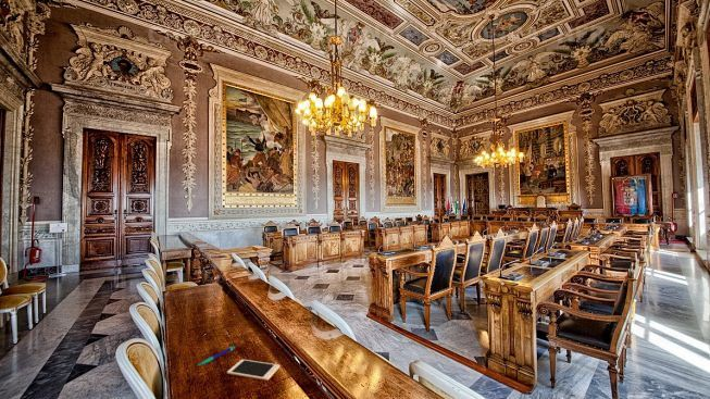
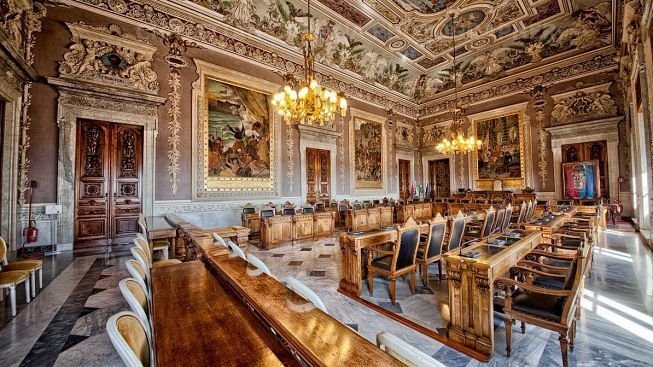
- cell phone [226,359,281,382]
- pen [197,345,236,366]
